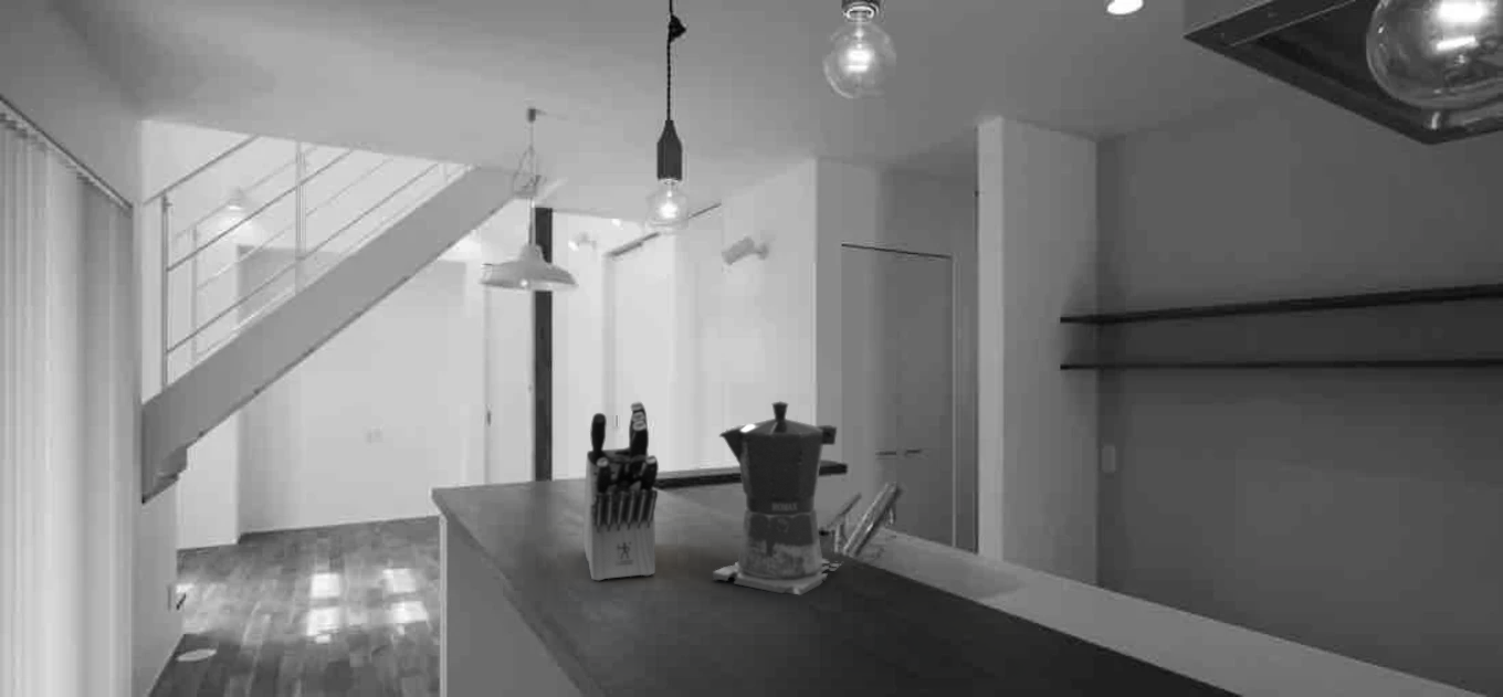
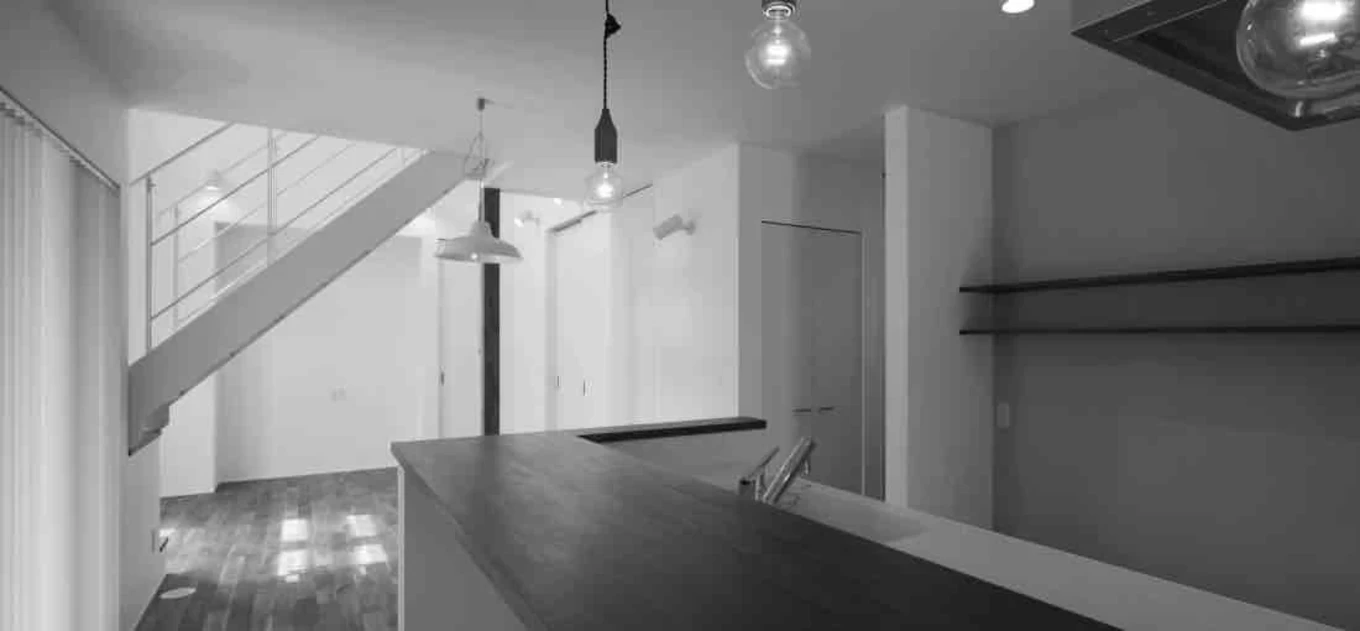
- knife block [582,401,660,582]
- coffee maker [712,400,844,596]
